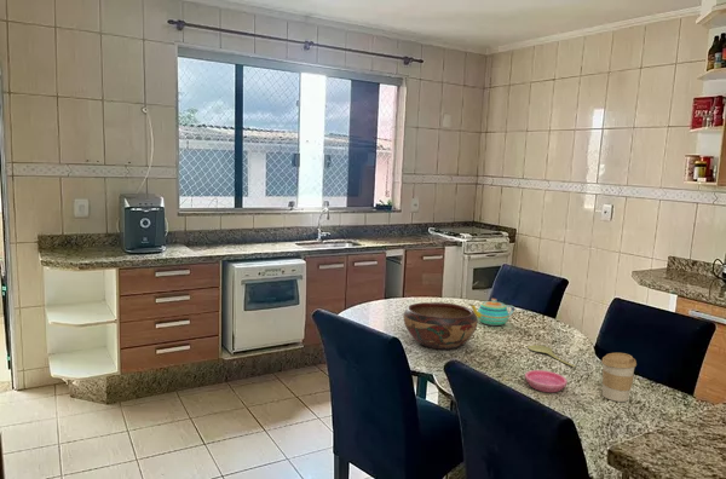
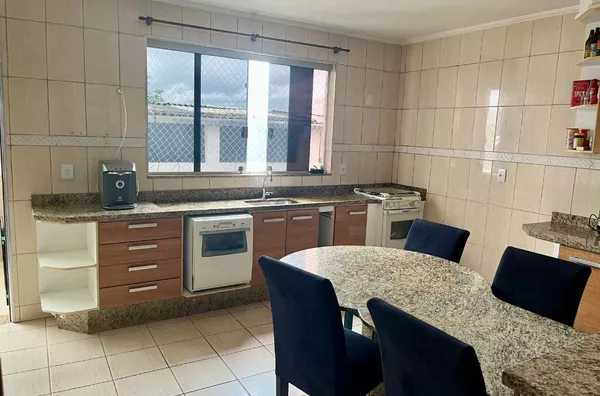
- teapot [469,298,515,327]
- saucer [524,369,569,393]
- coffee cup [600,352,638,403]
- spoon [526,344,577,368]
- decorative bowl [403,301,479,351]
